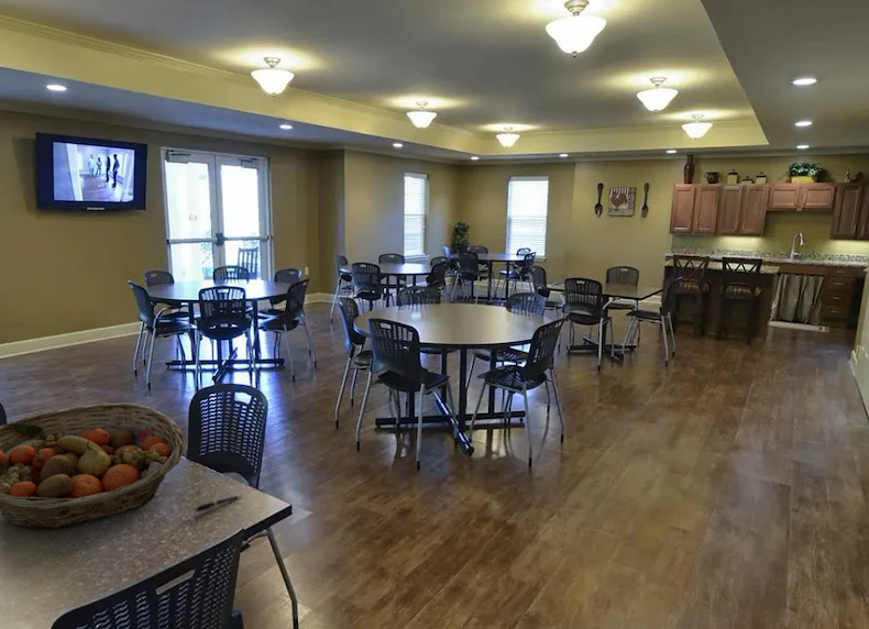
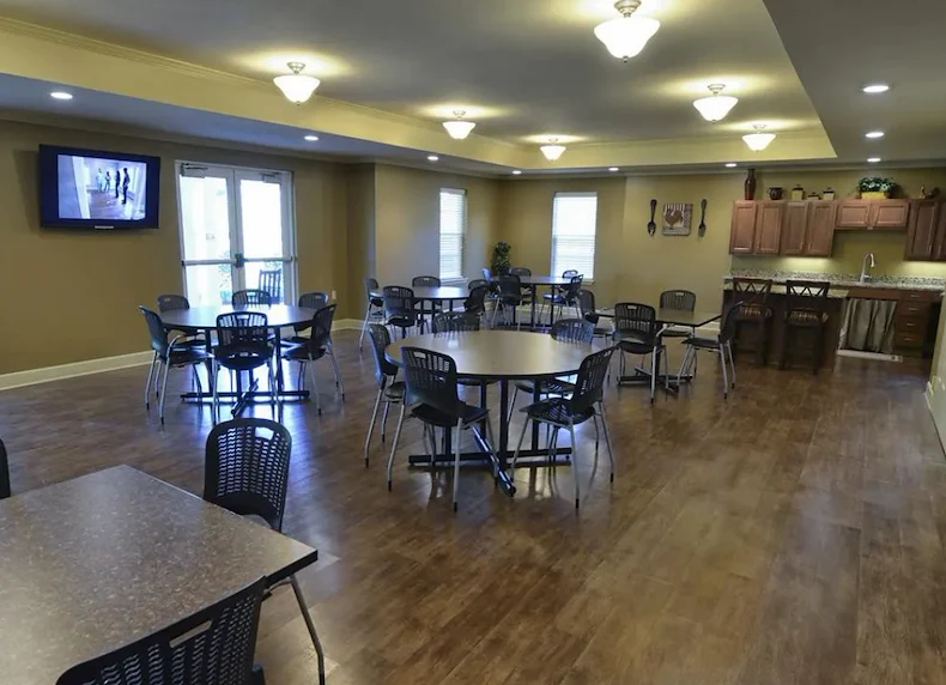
- pen [193,494,244,514]
- fruit basket [0,401,186,530]
